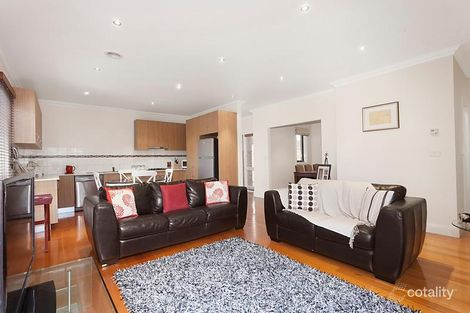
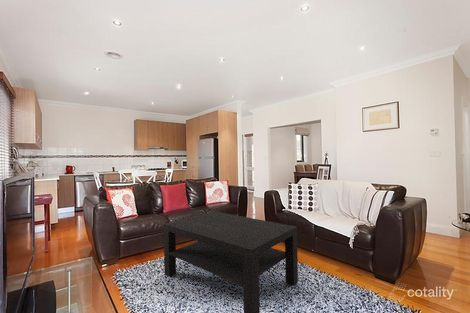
+ coffee table [162,210,299,313]
